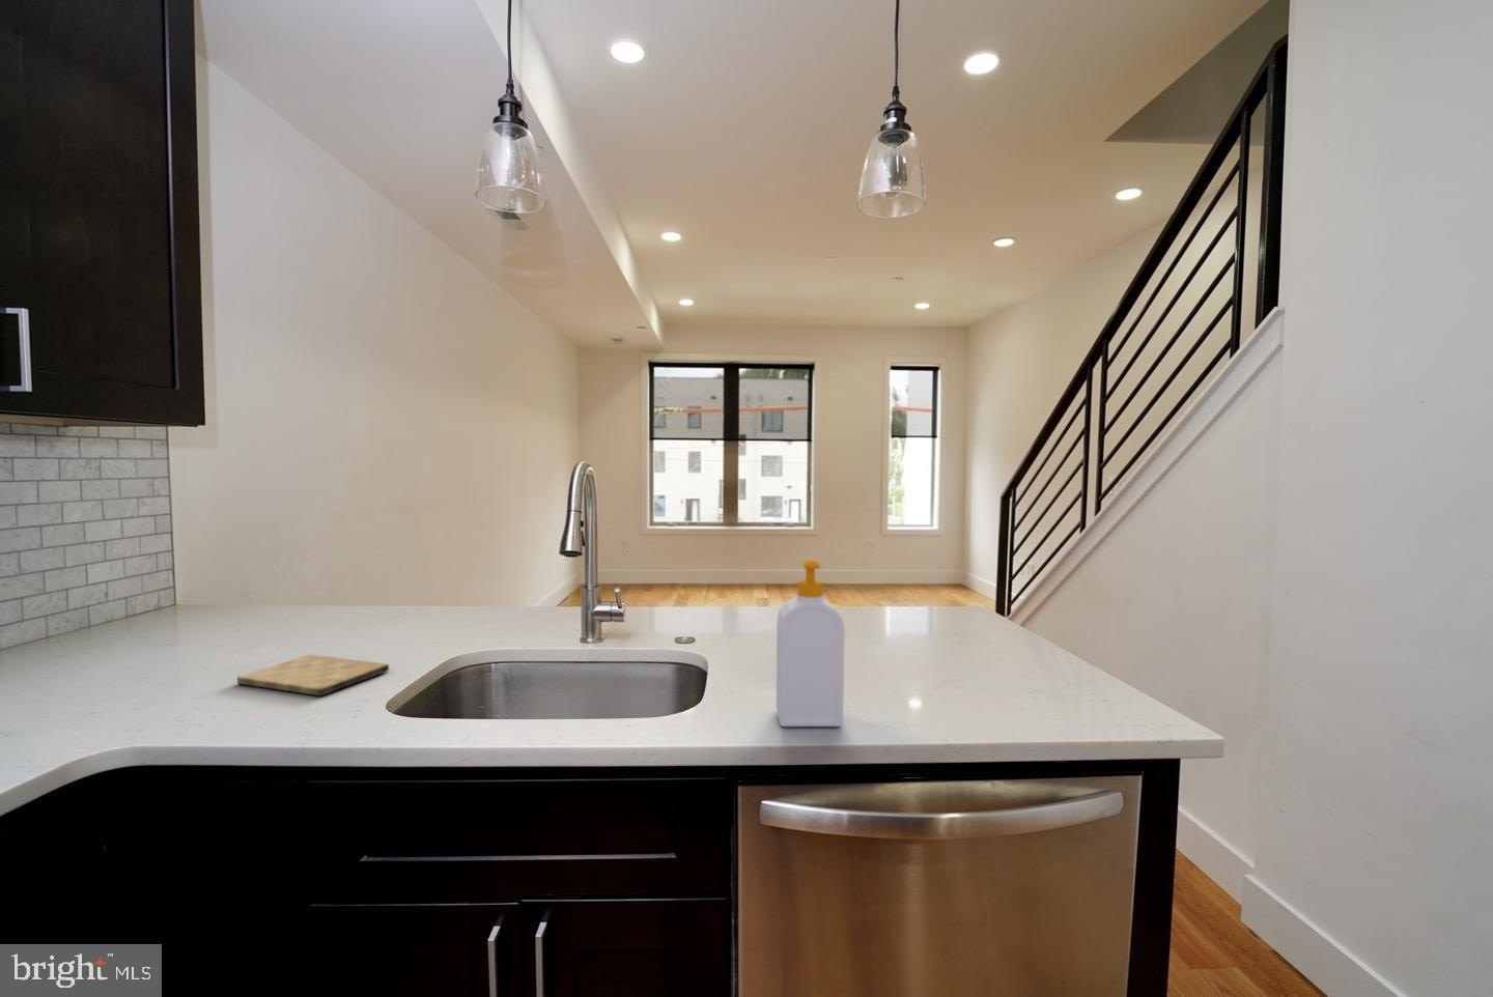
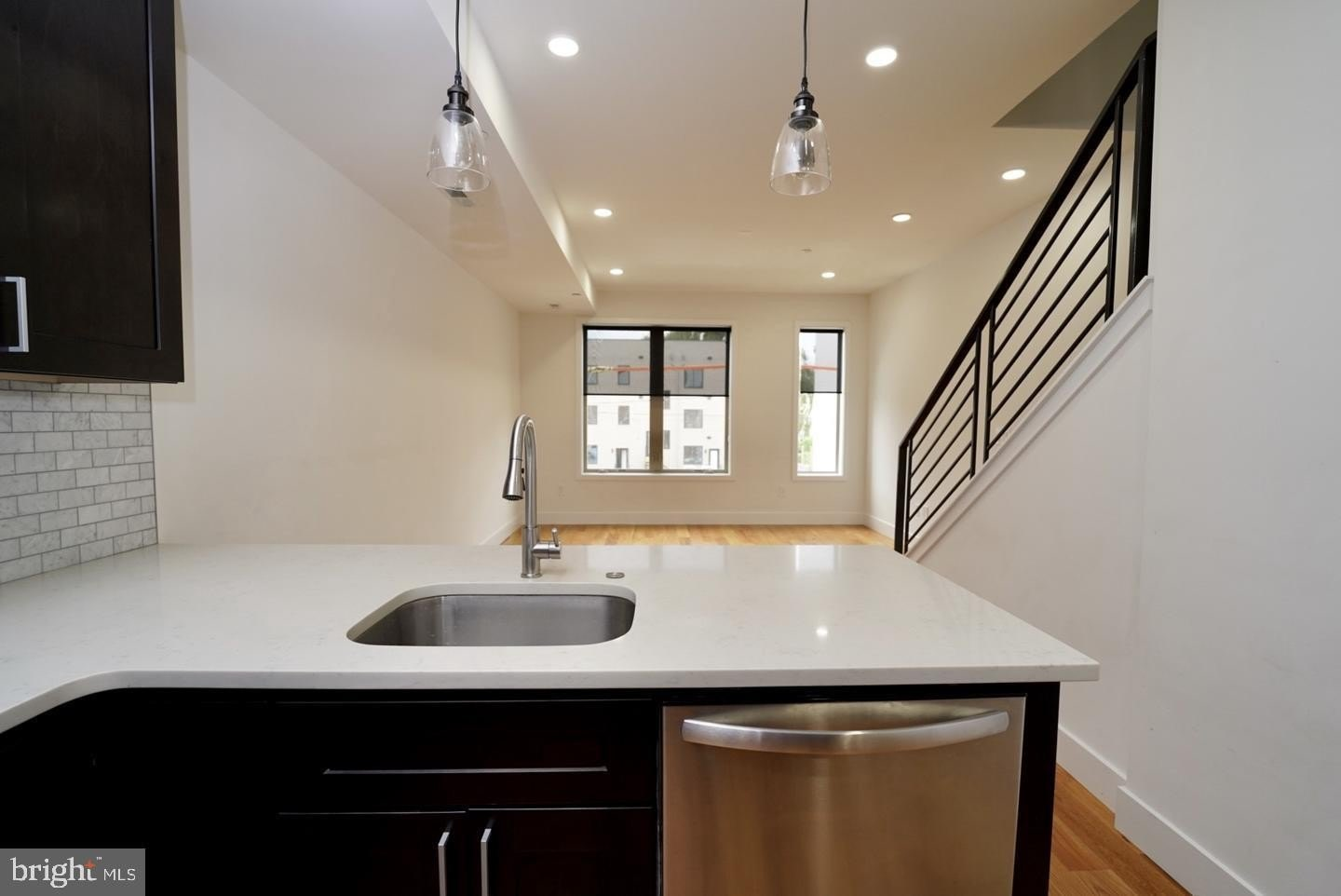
- cutting board [236,654,390,697]
- soap bottle [776,559,846,728]
